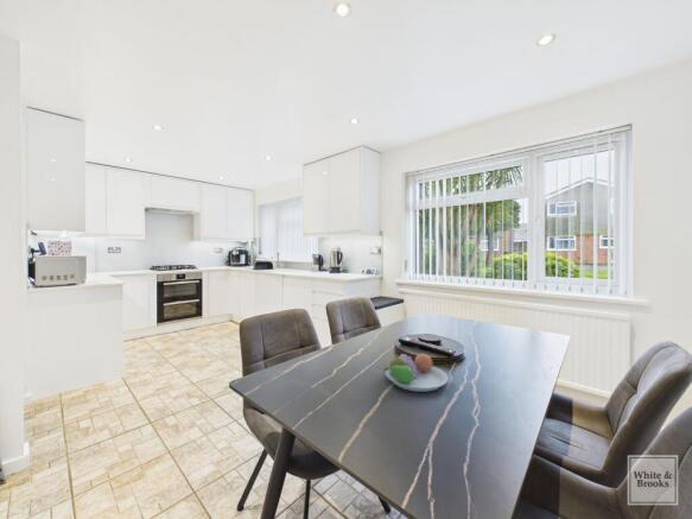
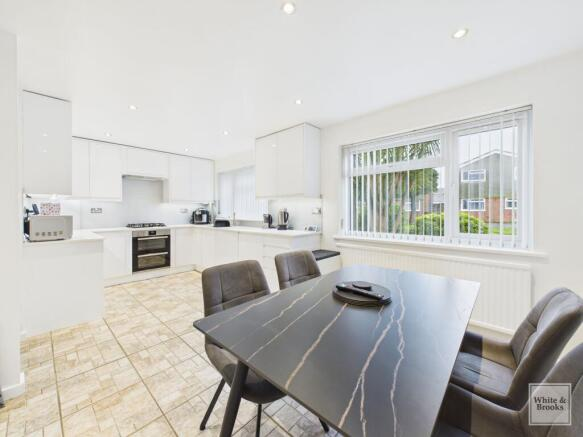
- fruit bowl [383,352,450,393]
